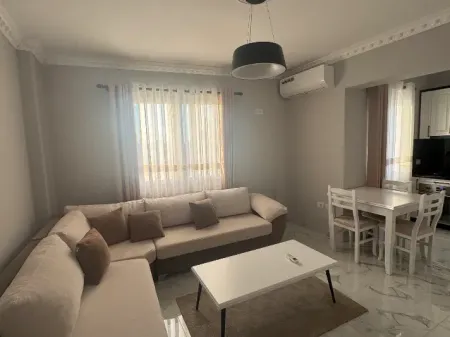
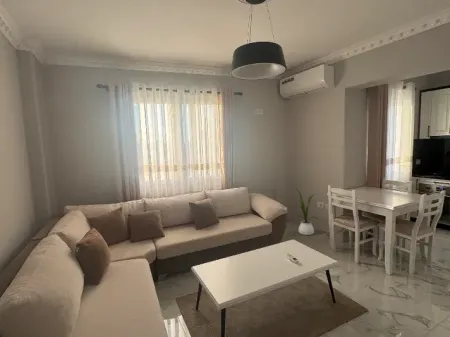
+ house plant [292,186,320,236]
